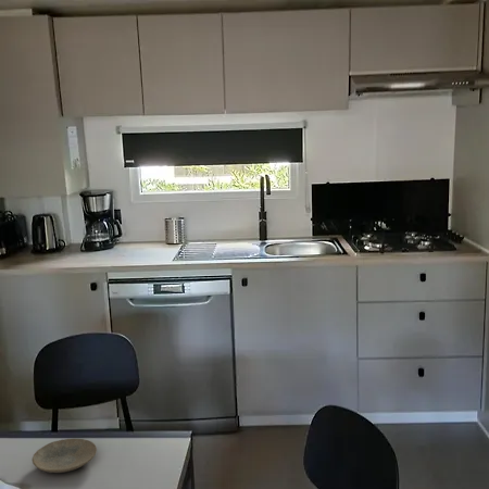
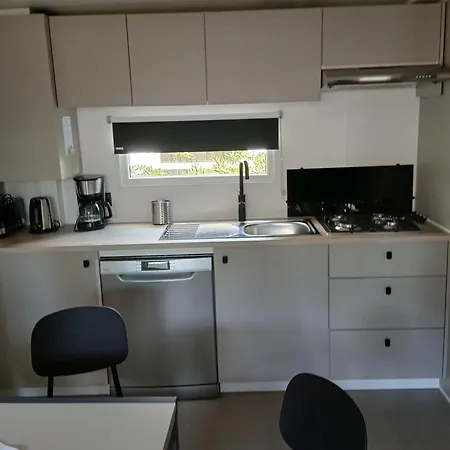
- plate [32,438,98,474]
